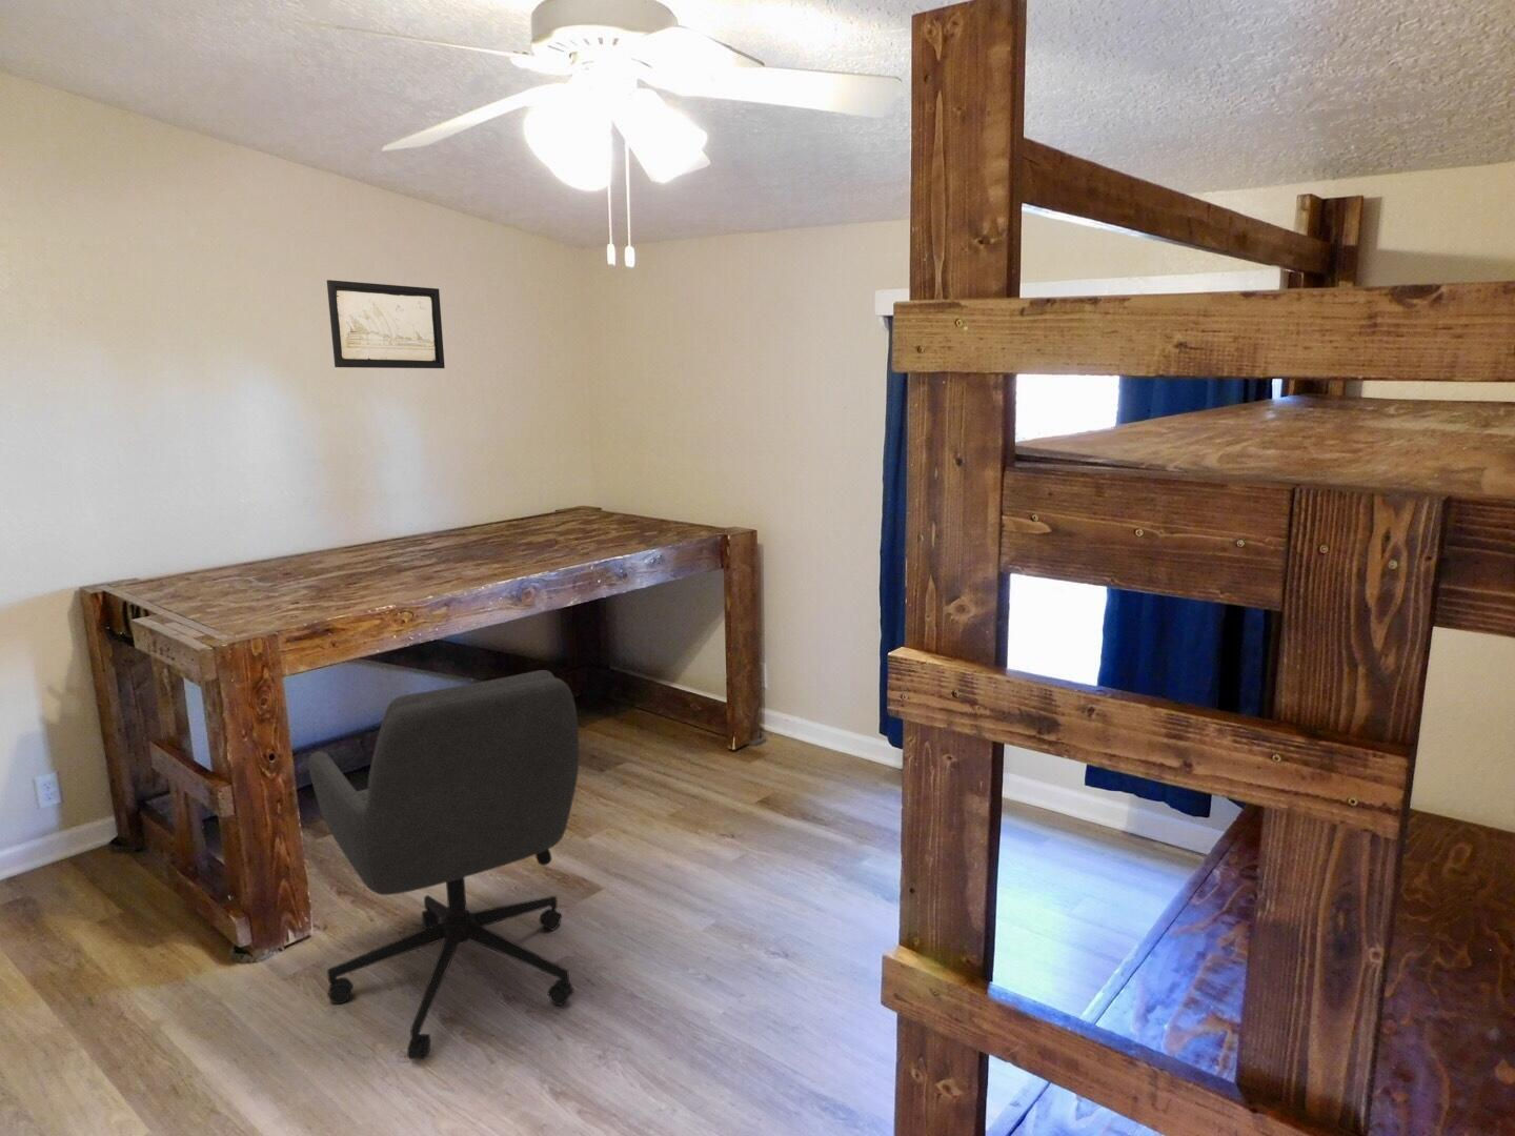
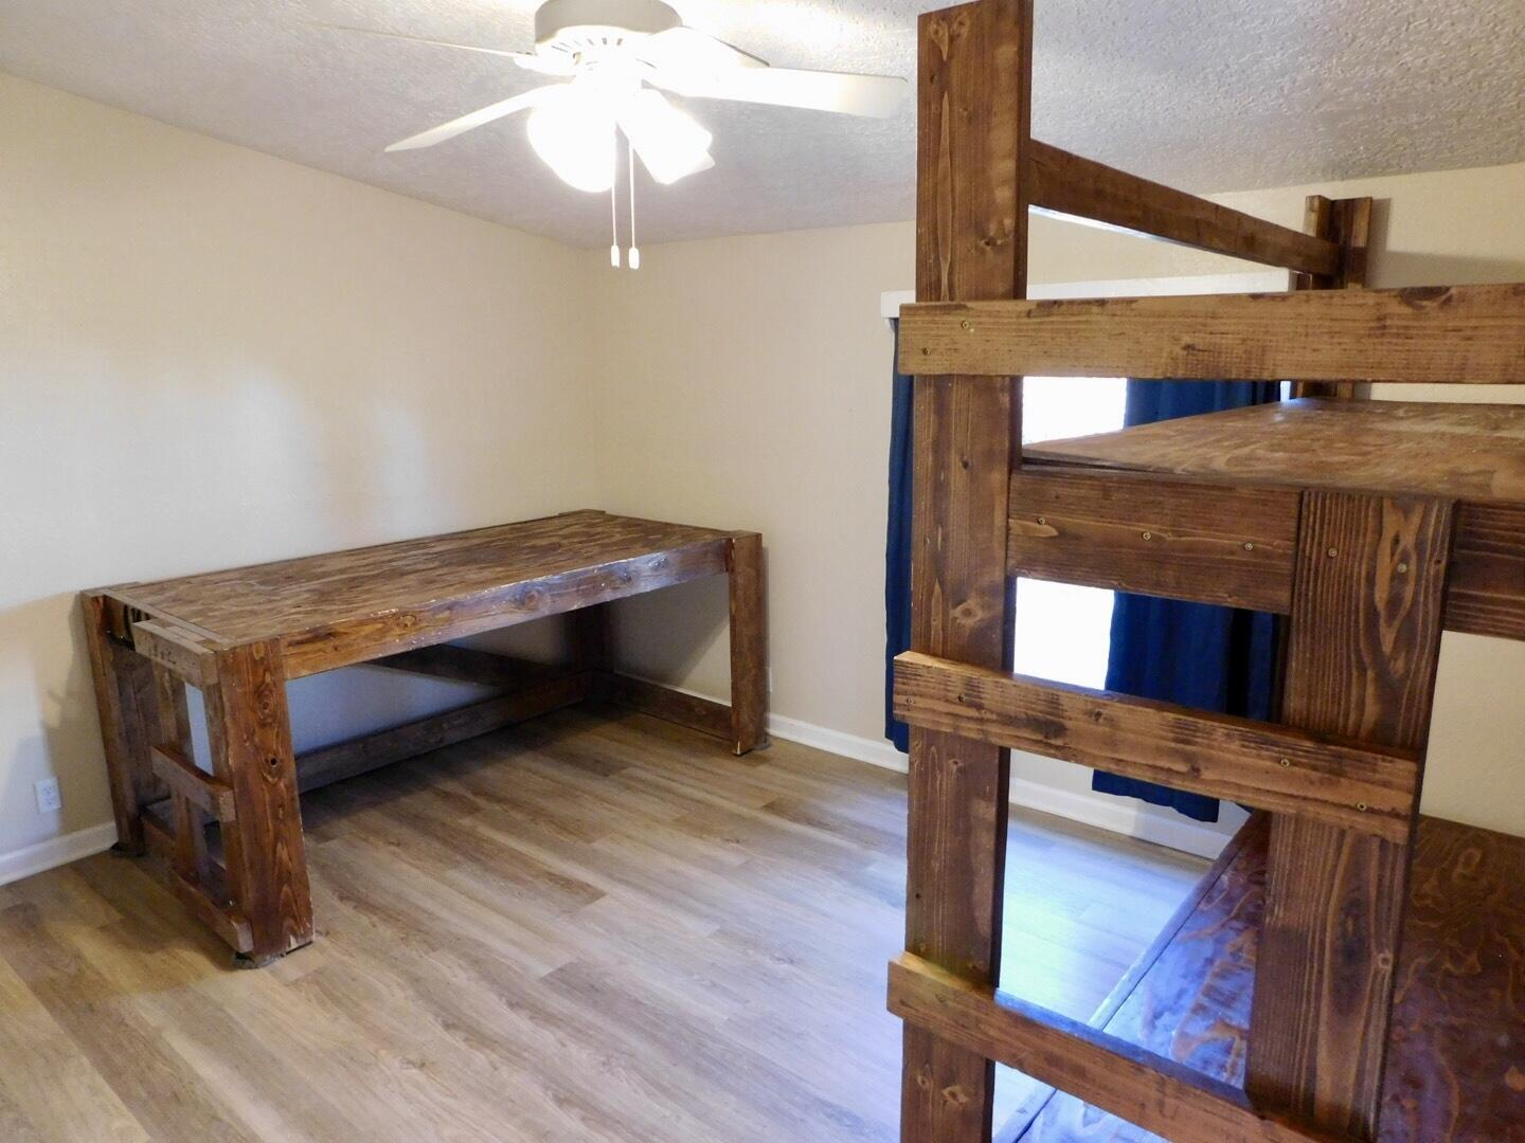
- office chair [308,669,580,1061]
- wall art [326,279,446,369]
